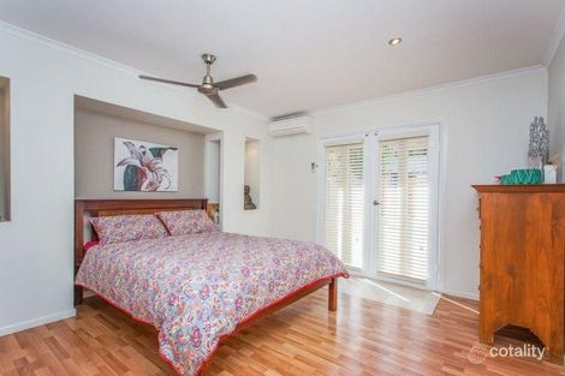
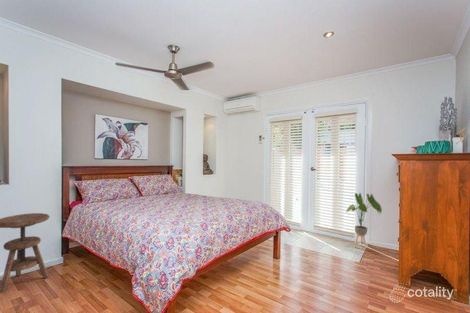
+ house plant [345,192,383,251]
+ side table [0,212,50,293]
